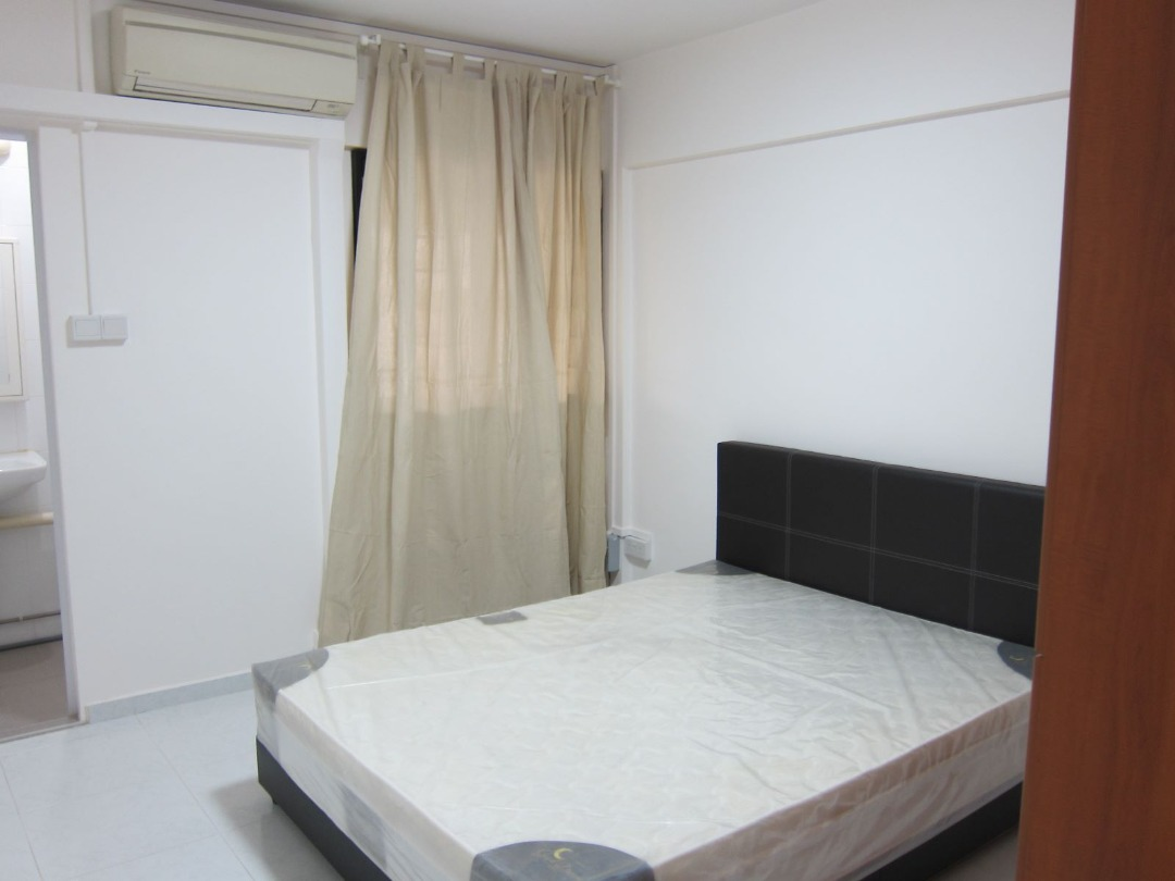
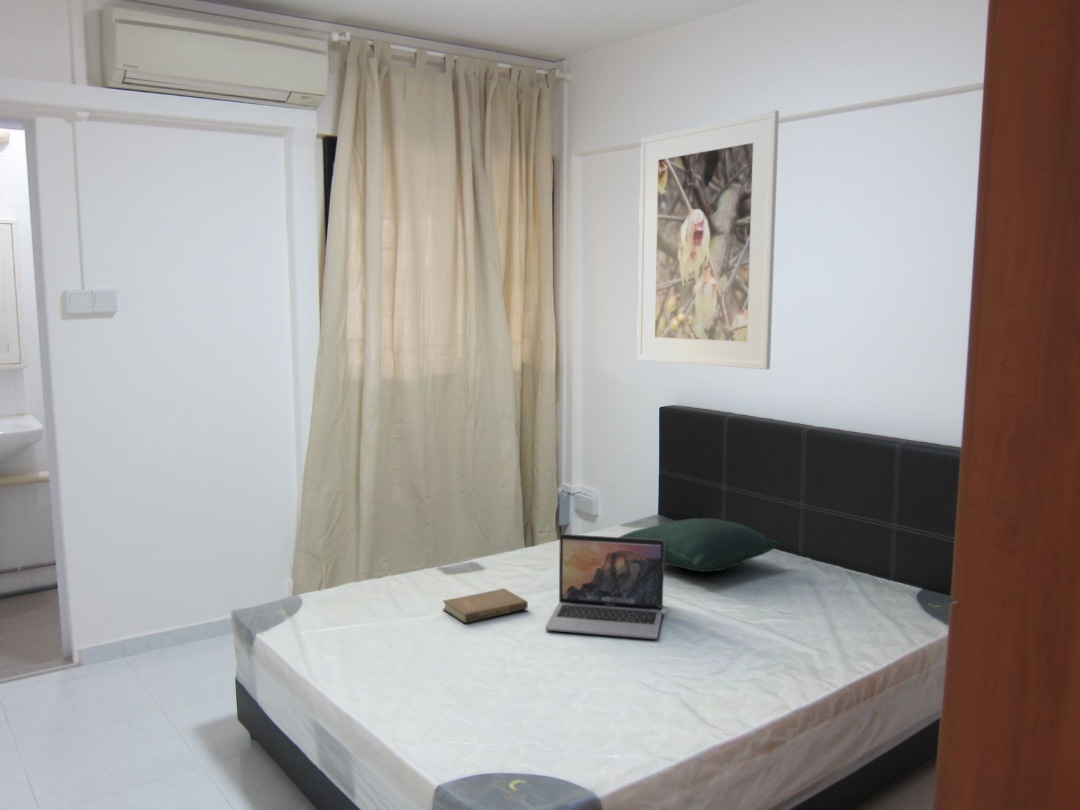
+ pillow [619,517,781,573]
+ laptop [544,533,665,640]
+ book [442,587,529,624]
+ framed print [636,109,780,370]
